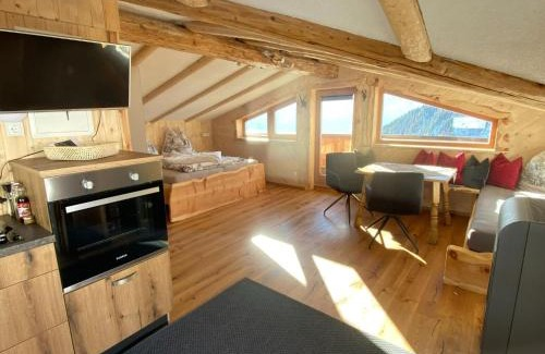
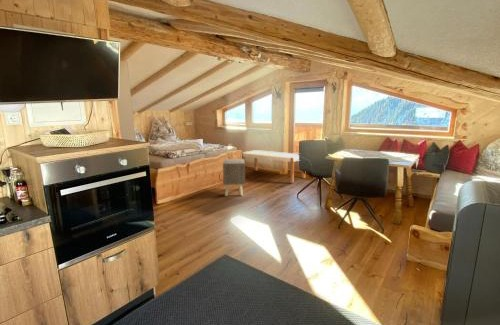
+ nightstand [221,158,246,197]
+ bench [241,149,306,184]
